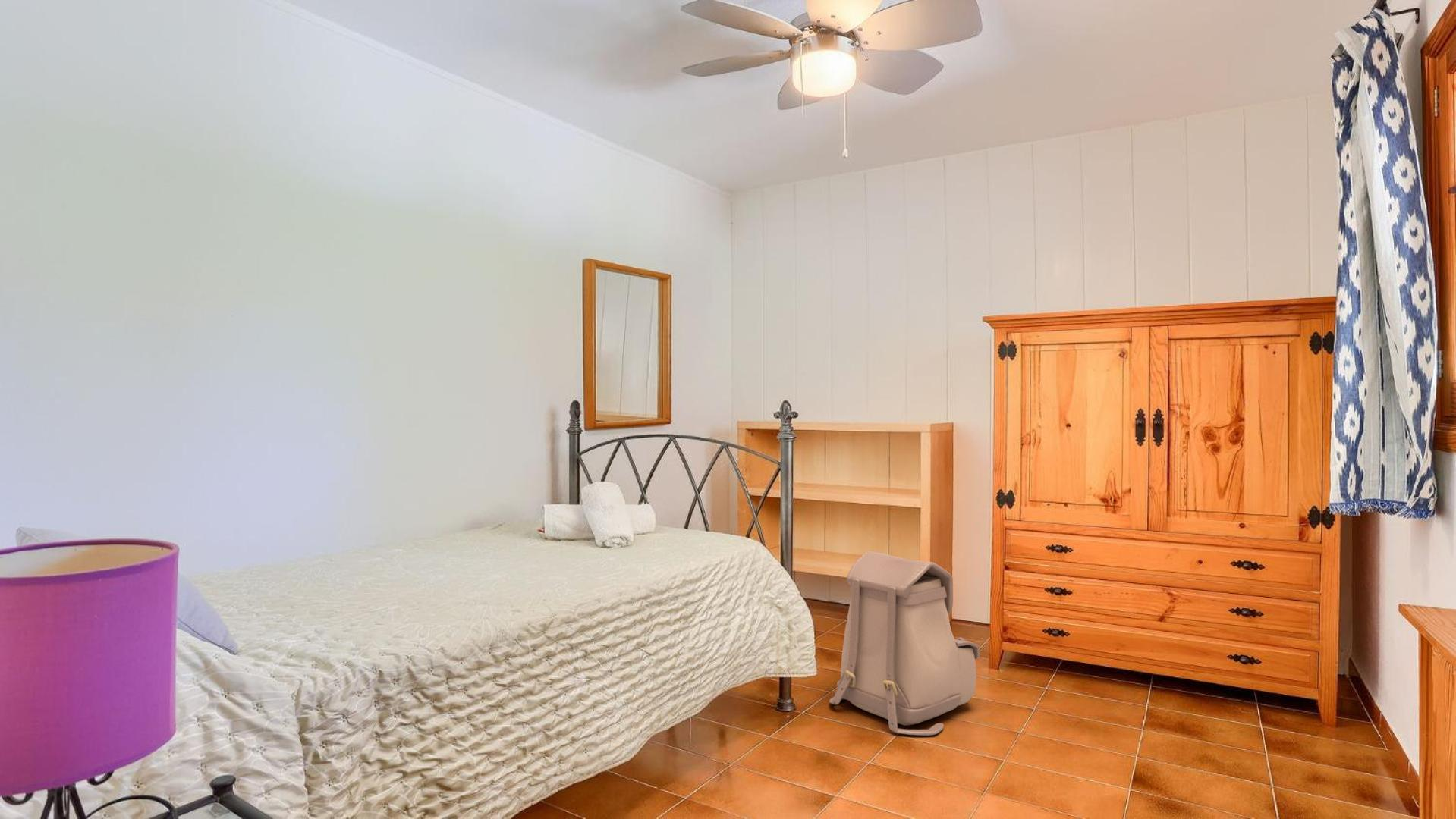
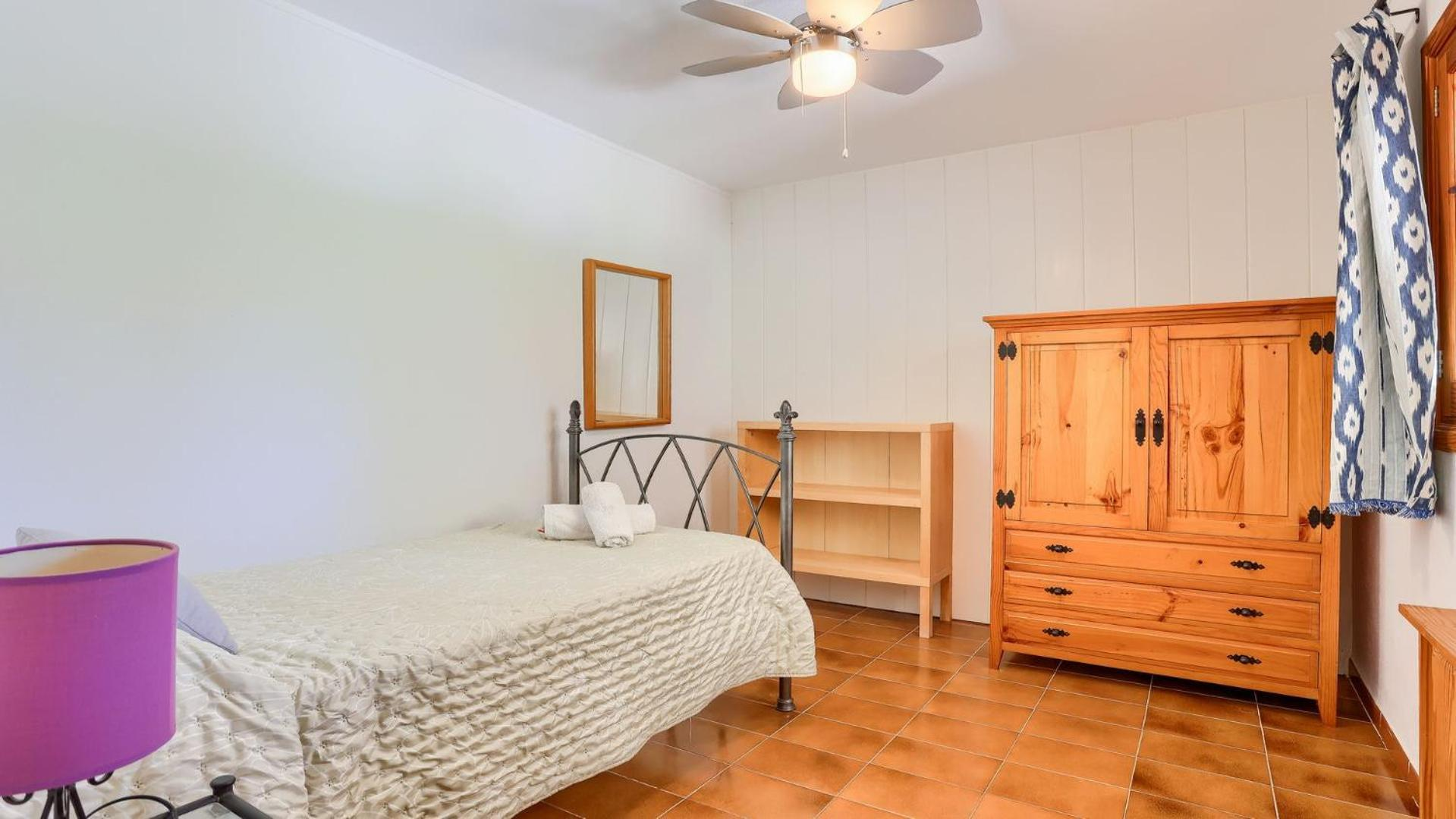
- backpack [829,551,980,736]
